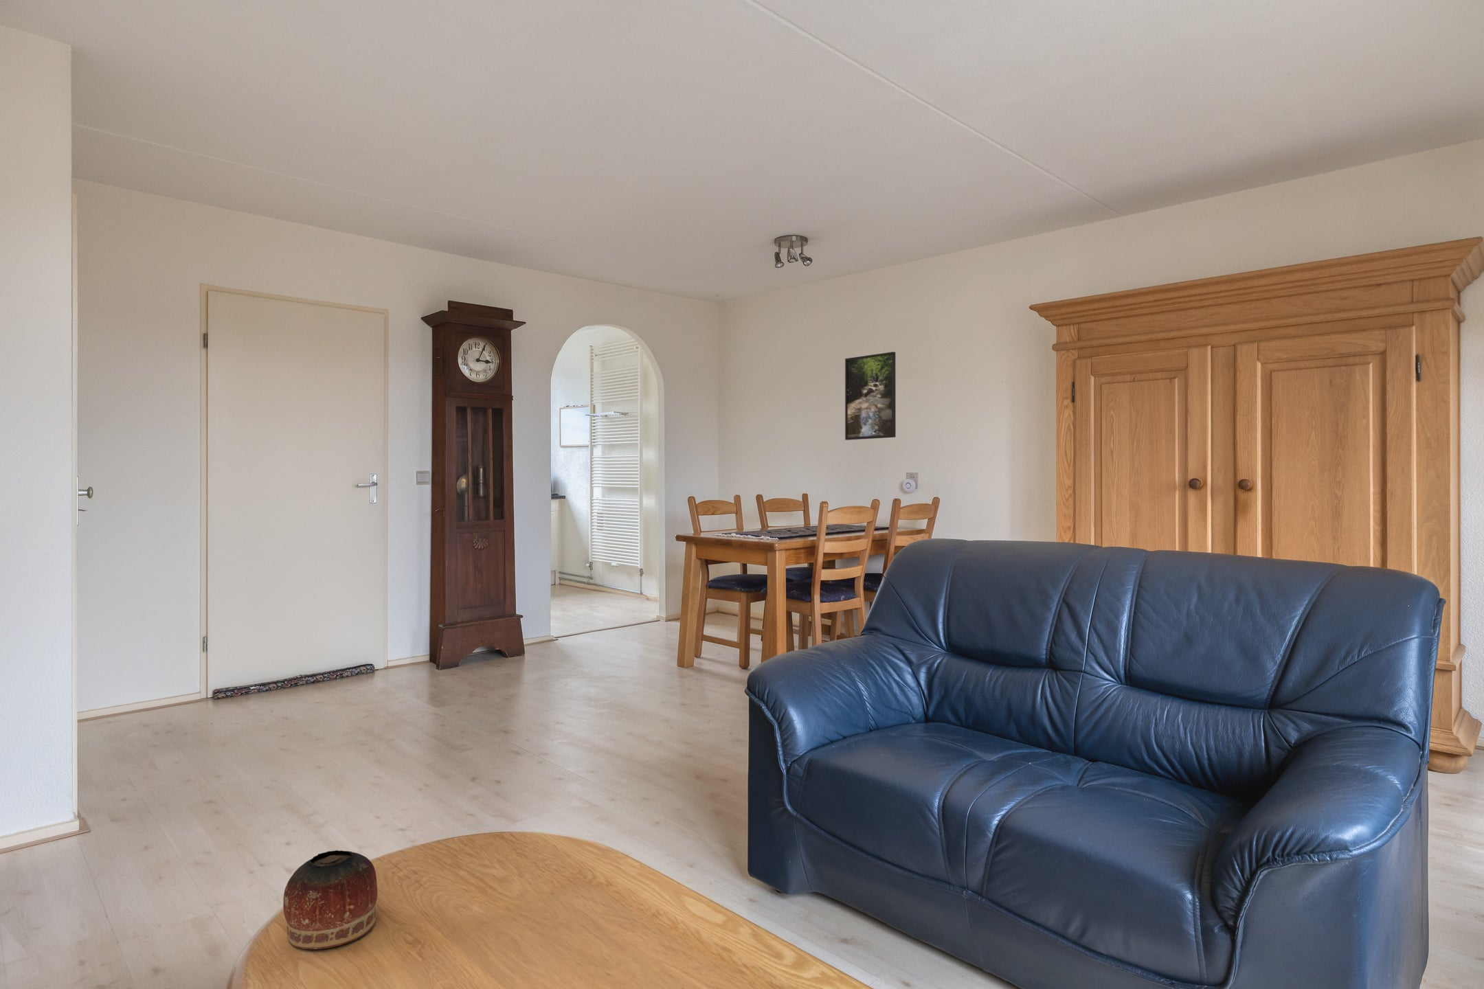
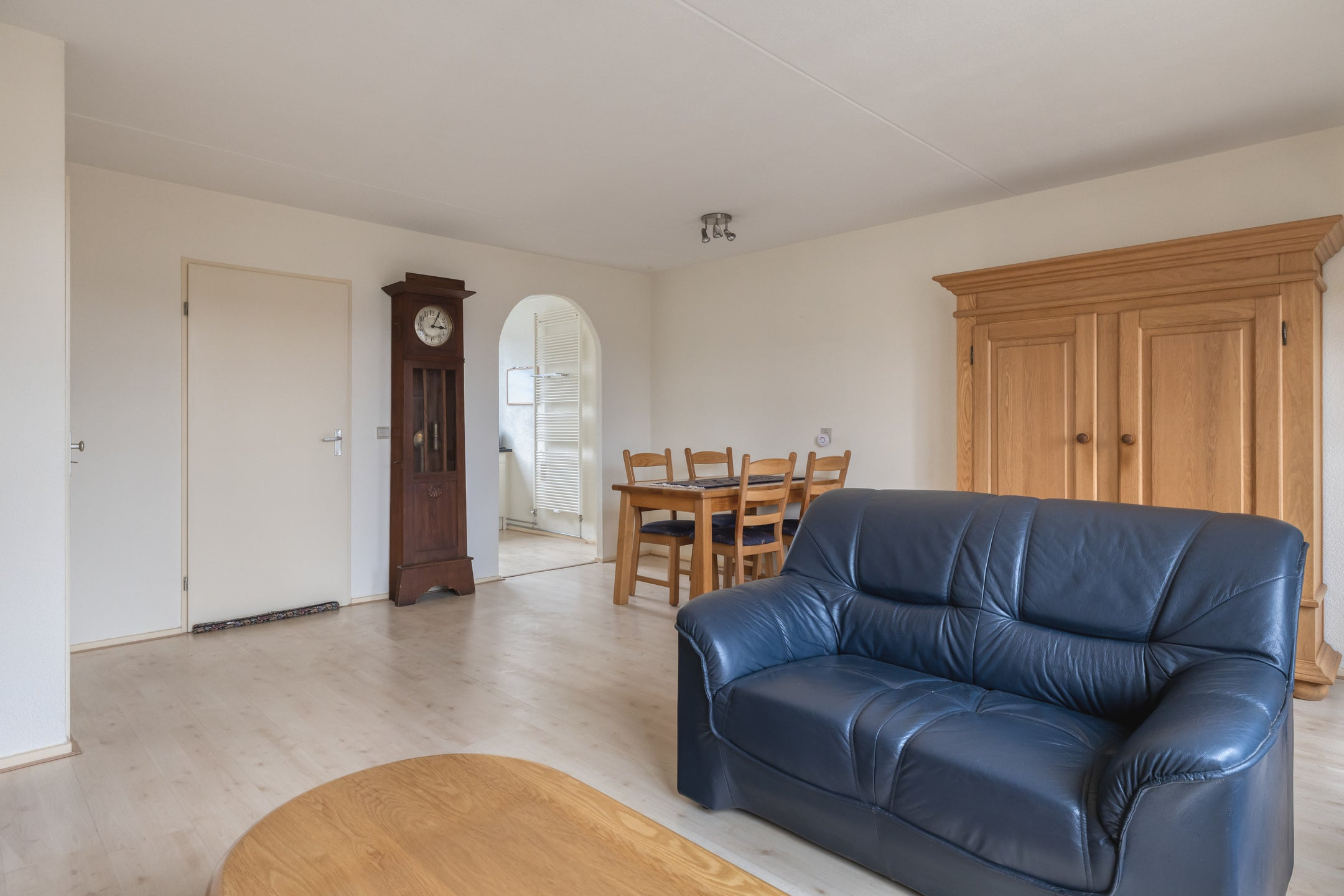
- bowl [283,850,378,950]
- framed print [845,351,897,440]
